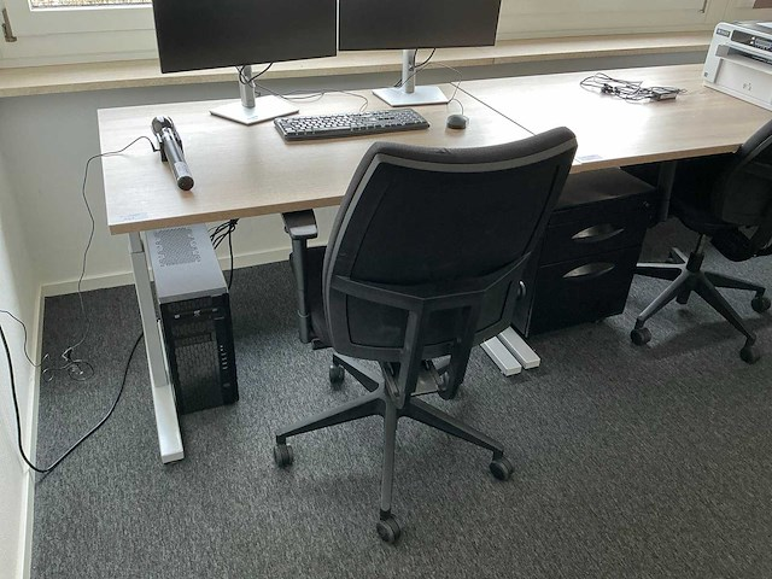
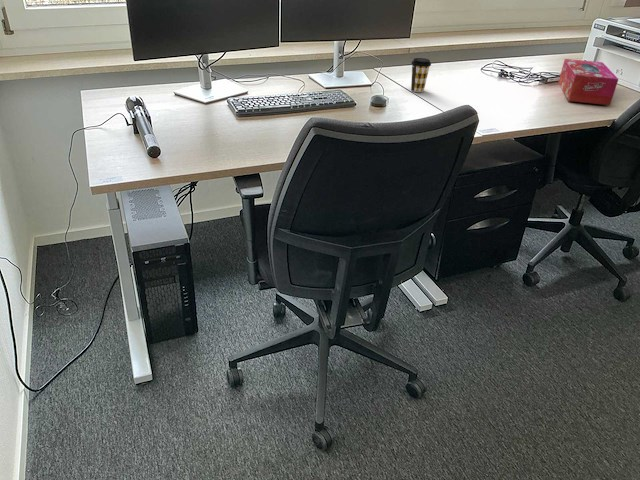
+ coffee cup [410,57,432,93]
+ tissue box [558,58,619,106]
